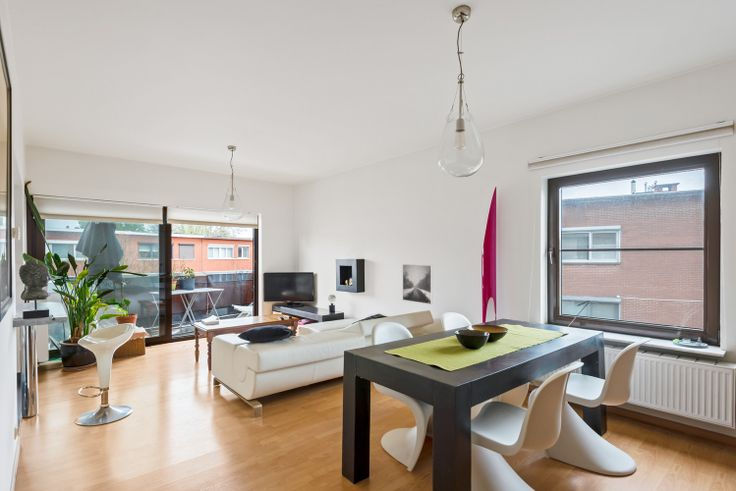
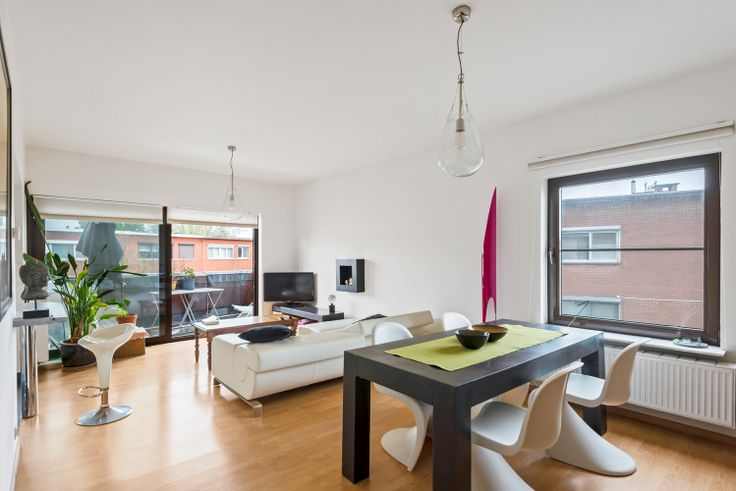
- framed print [402,263,434,305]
